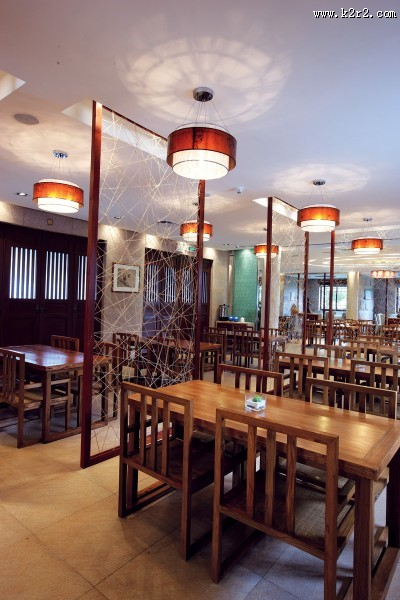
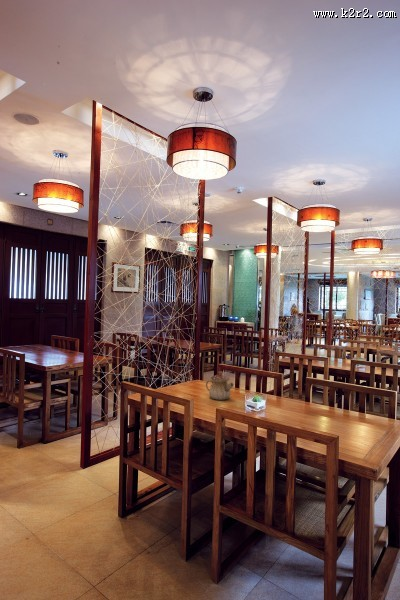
+ teapot [205,370,234,401]
